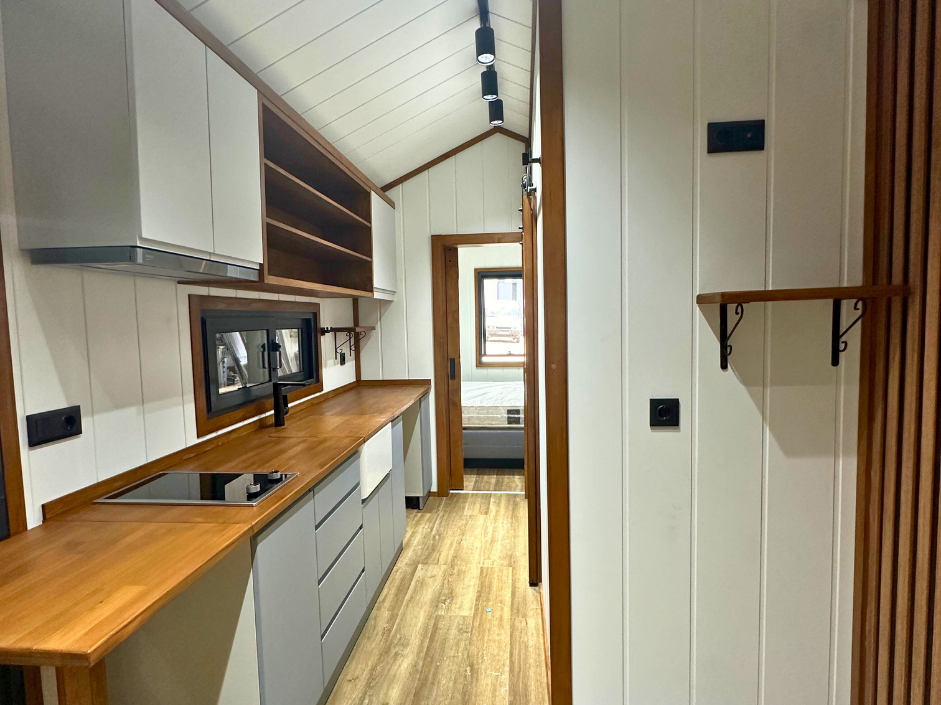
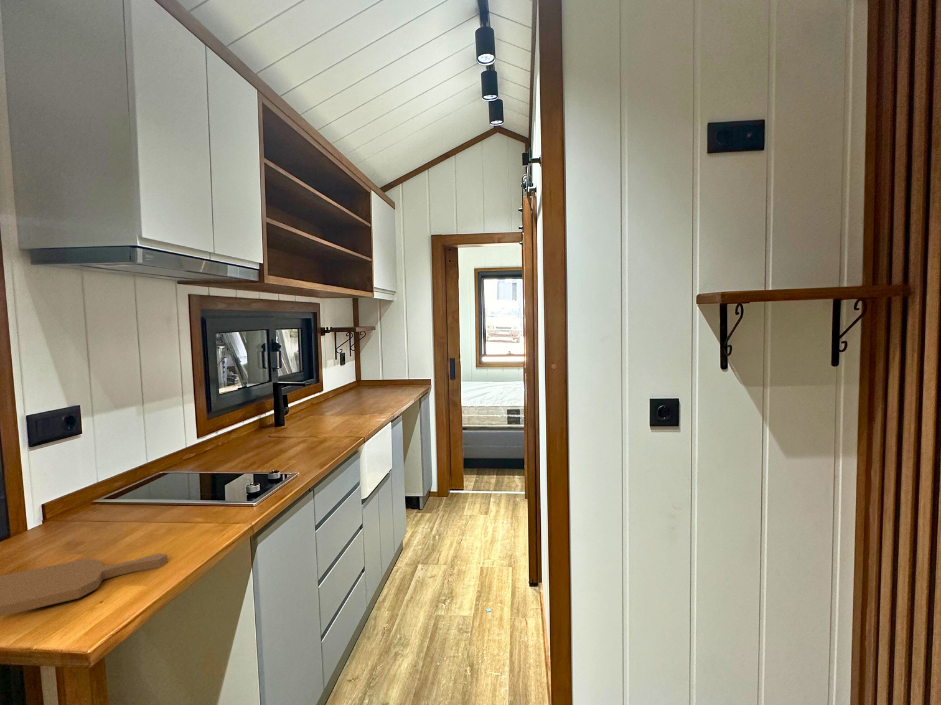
+ cutting board [0,552,168,618]
